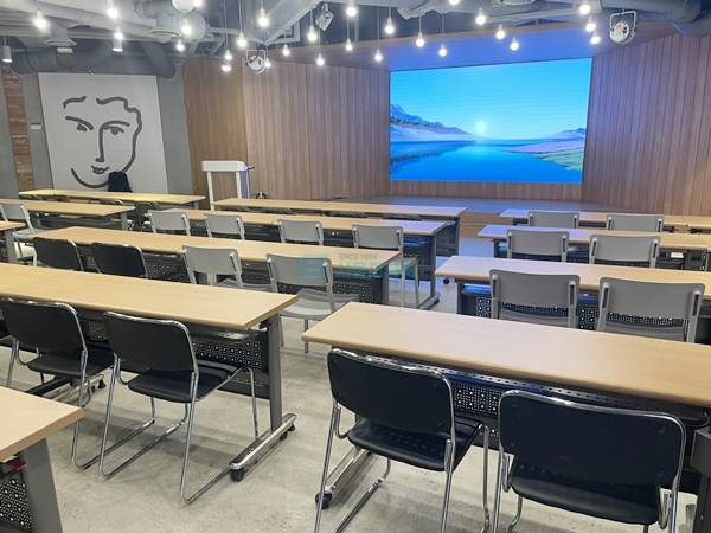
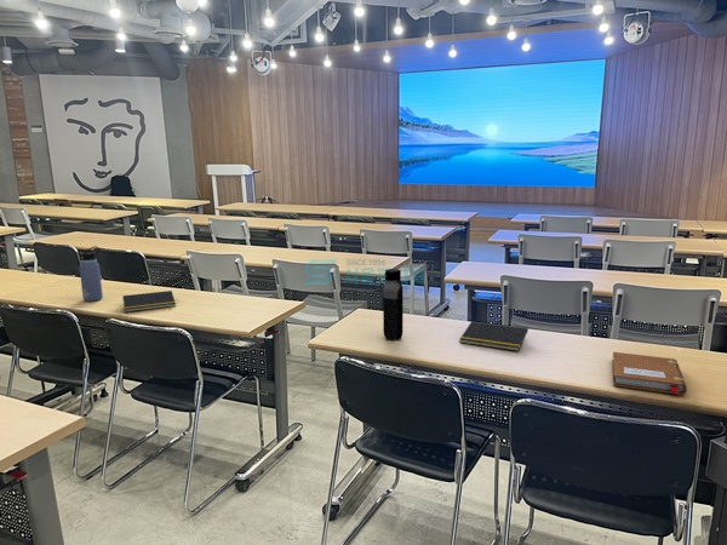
+ notepad [458,320,529,352]
+ notepad [121,289,177,312]
+ water bottle [78,245,104,303]
+ notebook [611,351,688,396]
+ water bottle [382,268,403,342]
